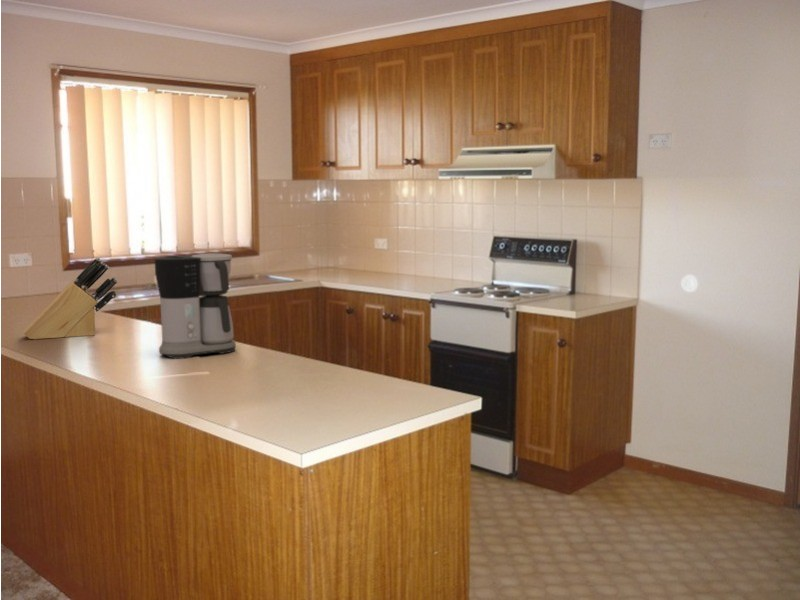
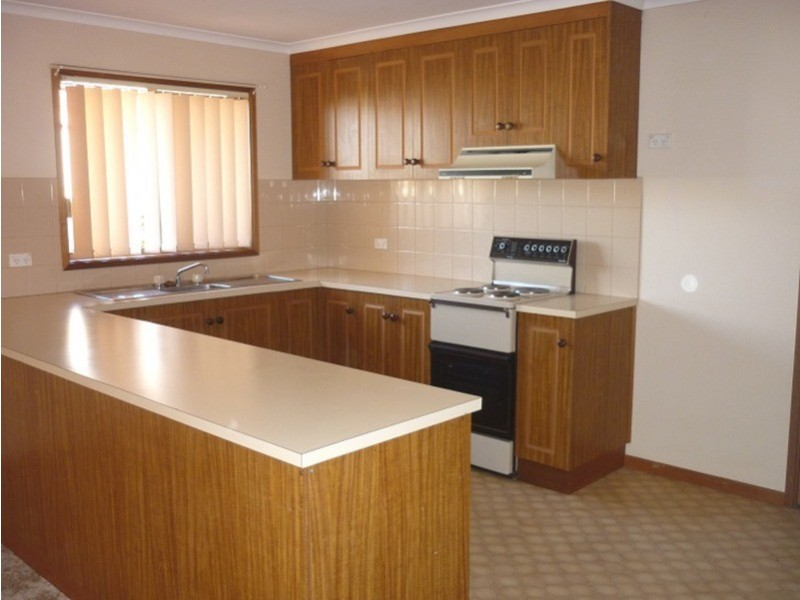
- knife block [23,257,118,340]
- coffee maker [153,253,237,360]
